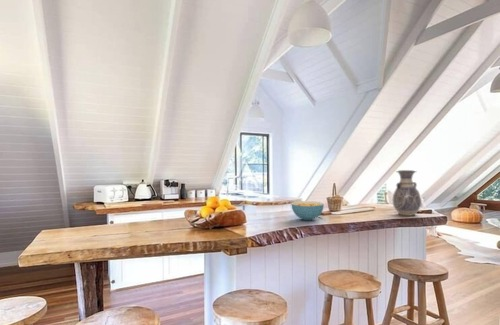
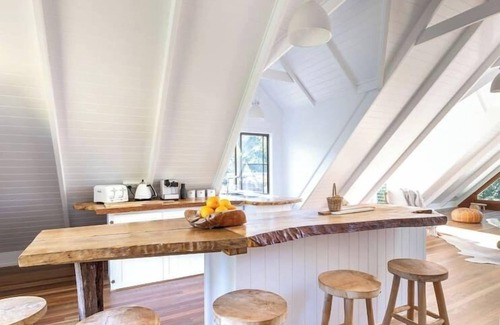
- cereal bowl [291,200,325,221]
- vase [391,169,422,217]
